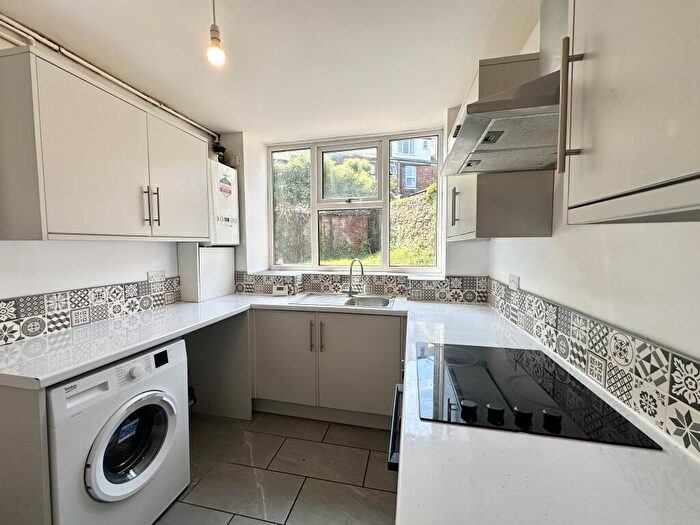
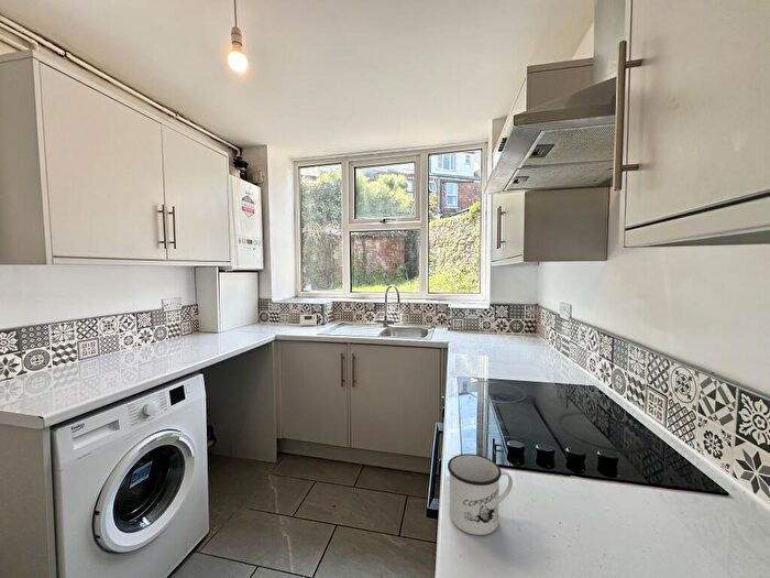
+ mug [447,452,514,536]
